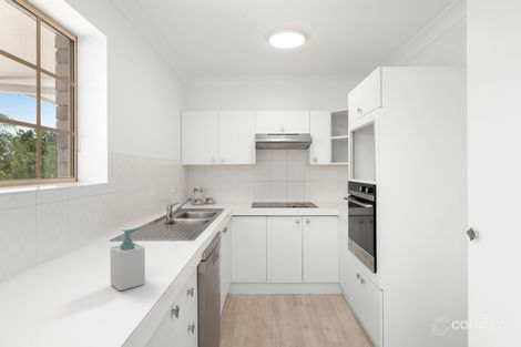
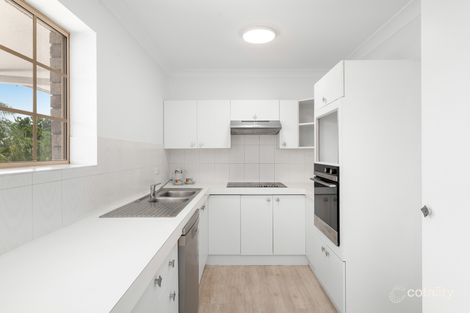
- soap bottle [110,227,146,292]
